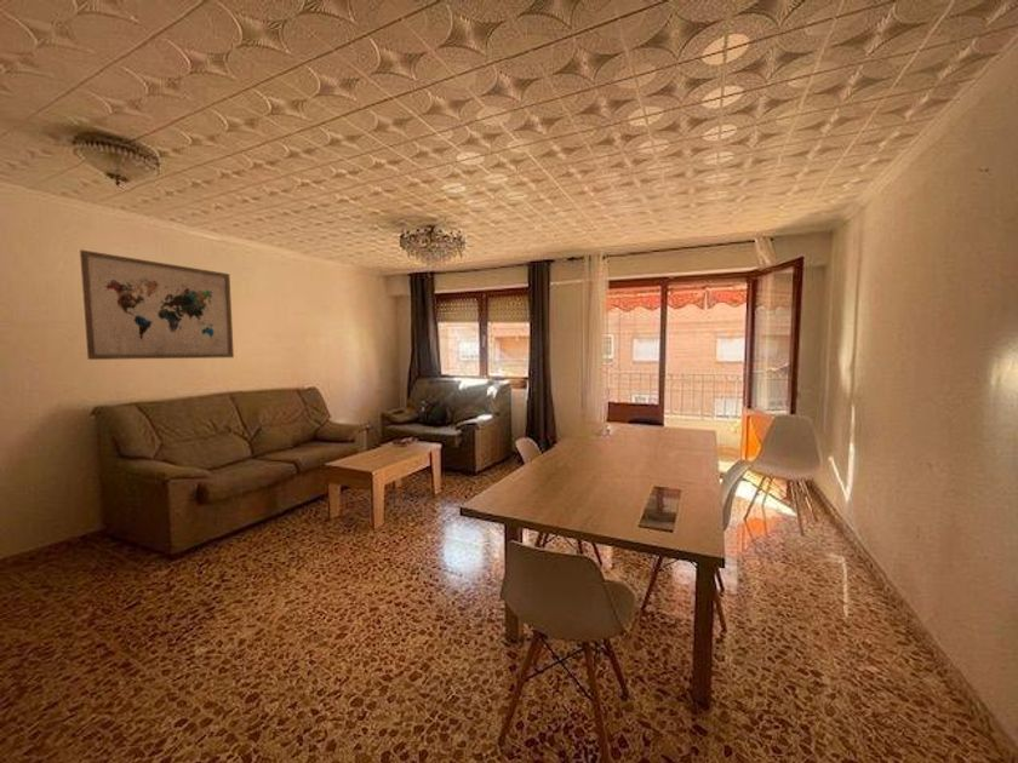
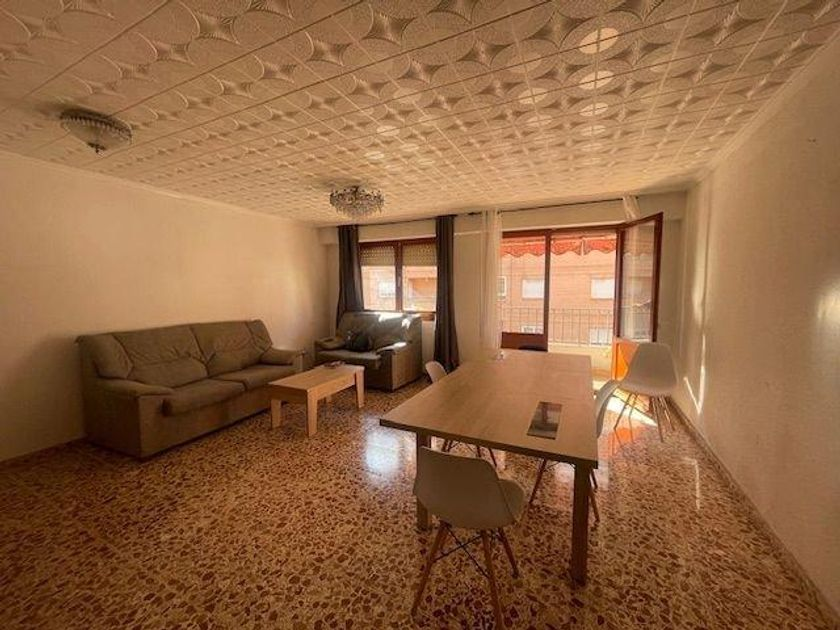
- wall art [79,248,235,361]
